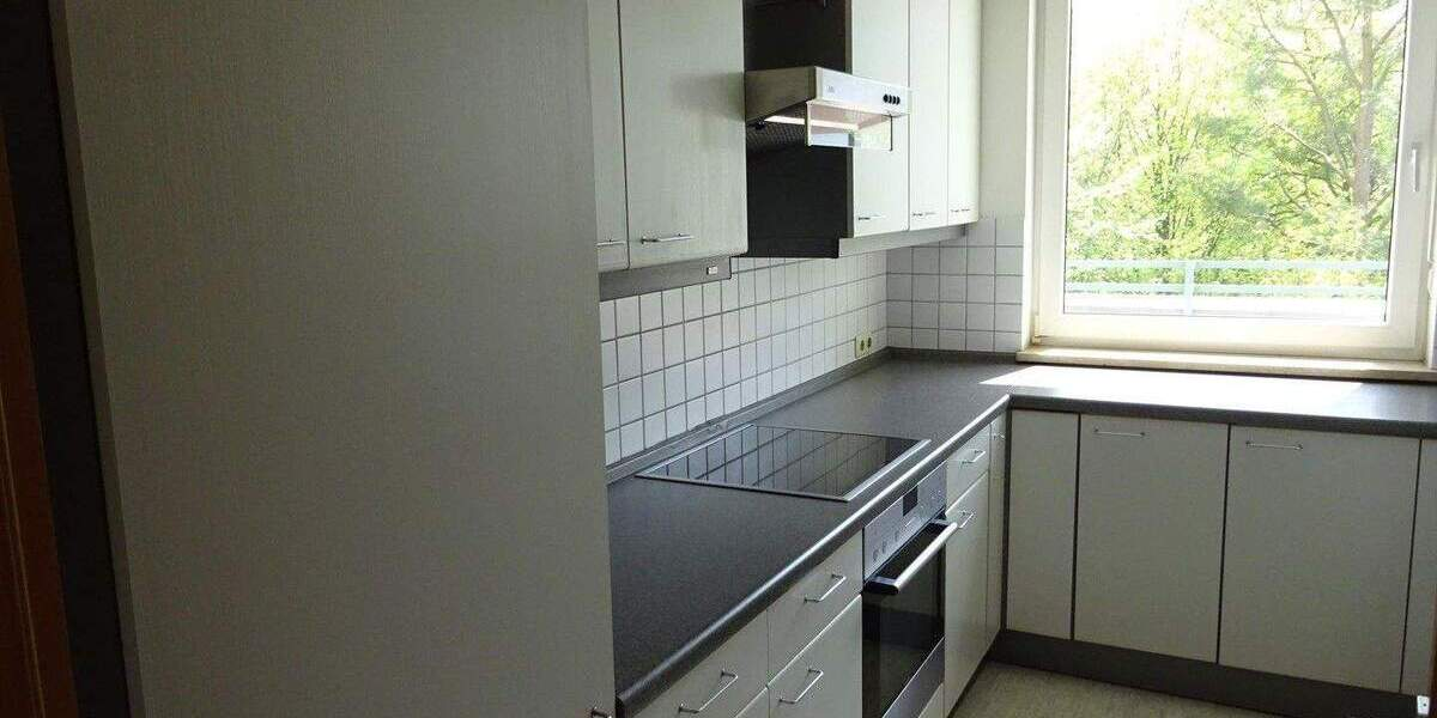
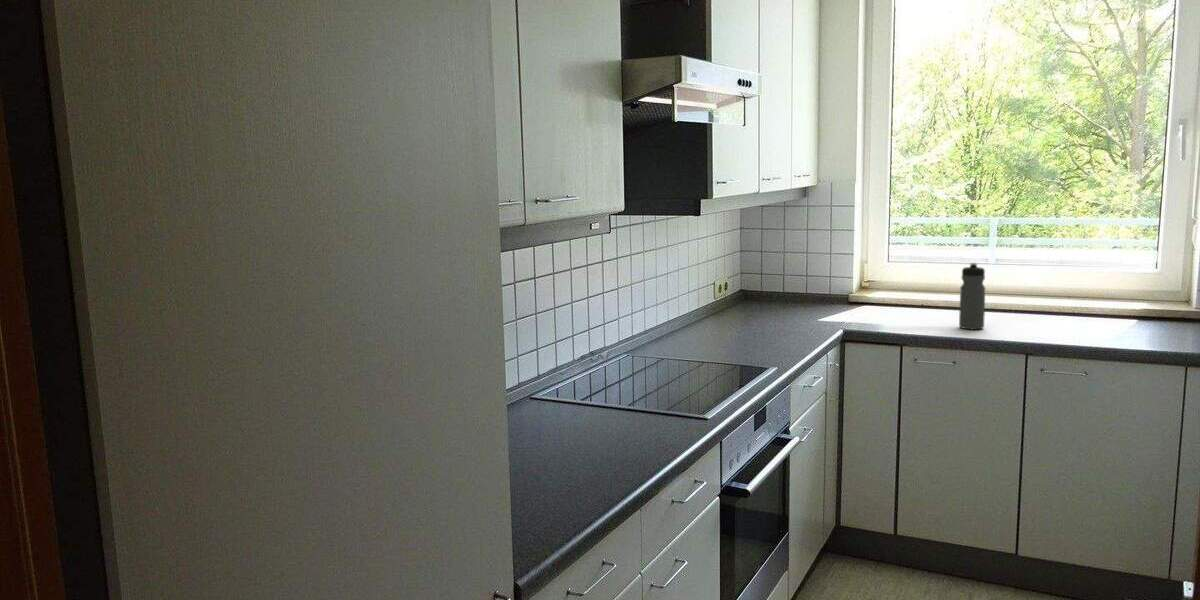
+ water bottle [958,262,986,331]
